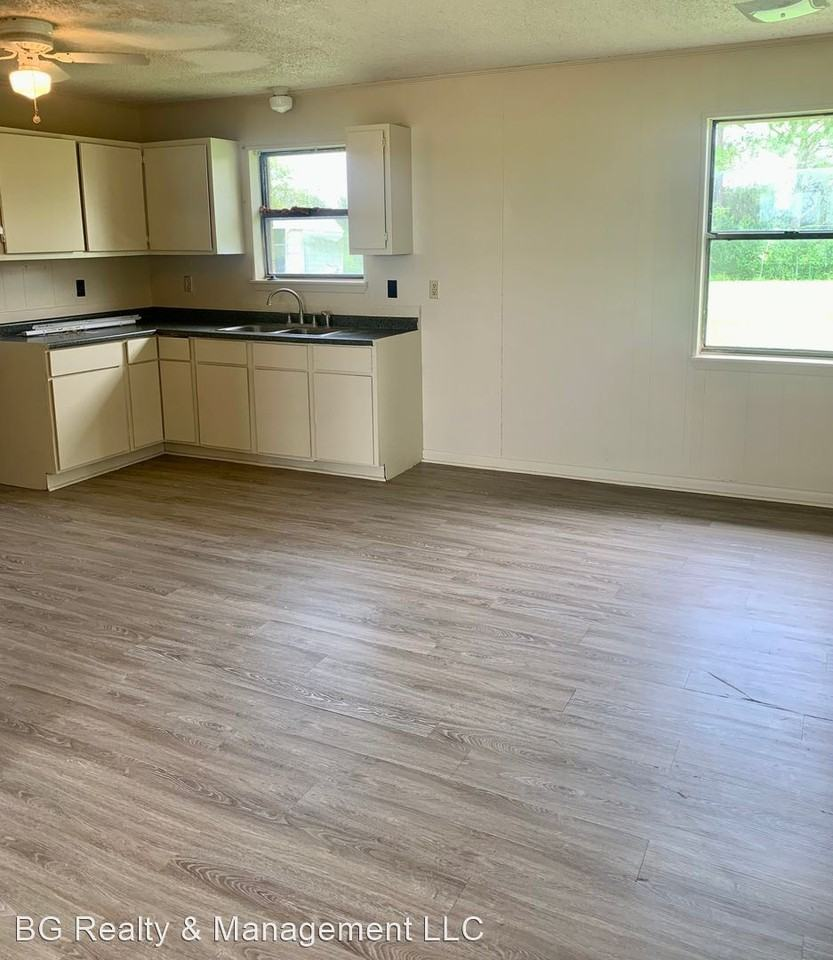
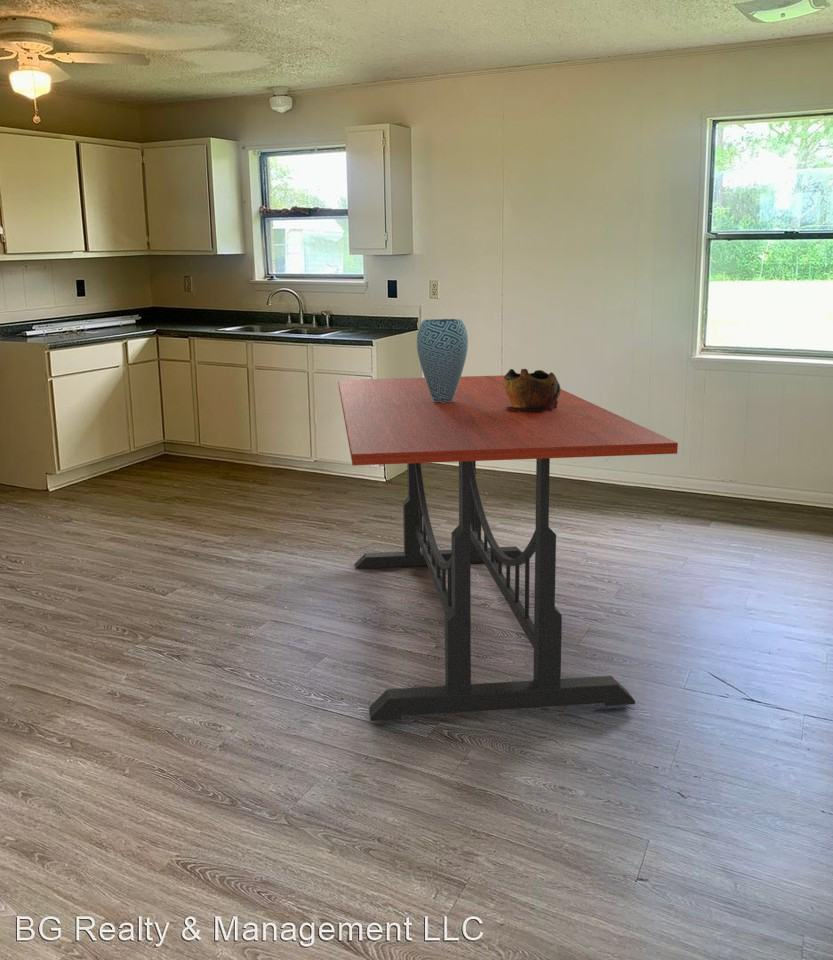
+ vase [416,318,469,403]
+ decorative bowl [503,368,562,412]
+ dining table [337,374,679,722]
